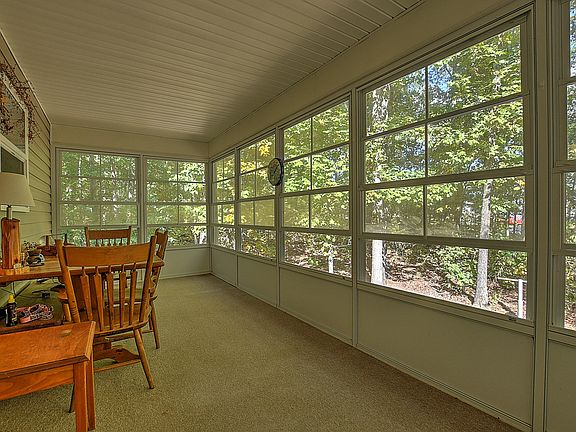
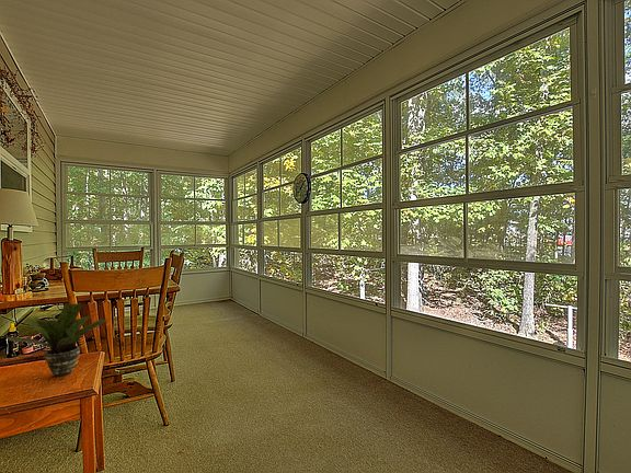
+ potted plant [5,302,108,378]
